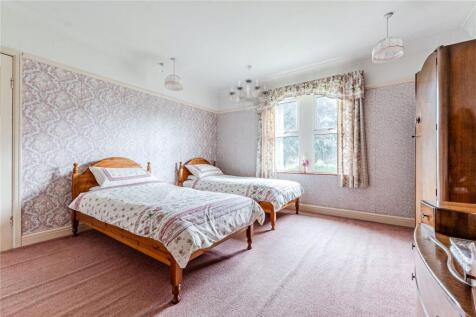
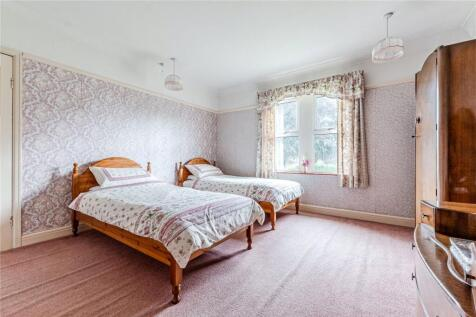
- chandelier [228,65,270,113]
